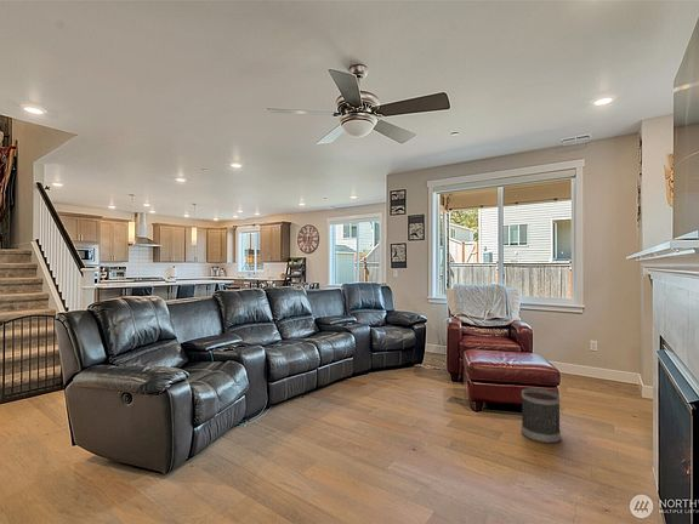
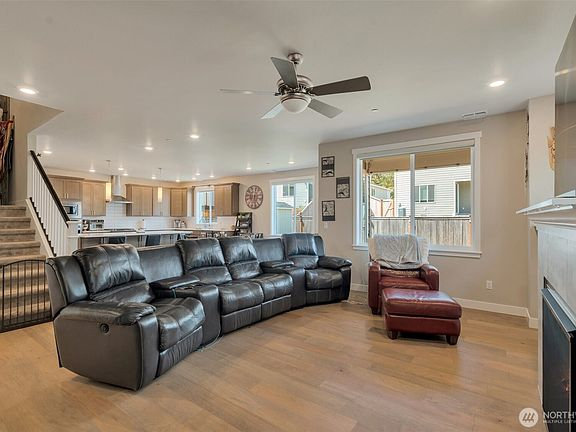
- wastebasket [521,387,562,445]
